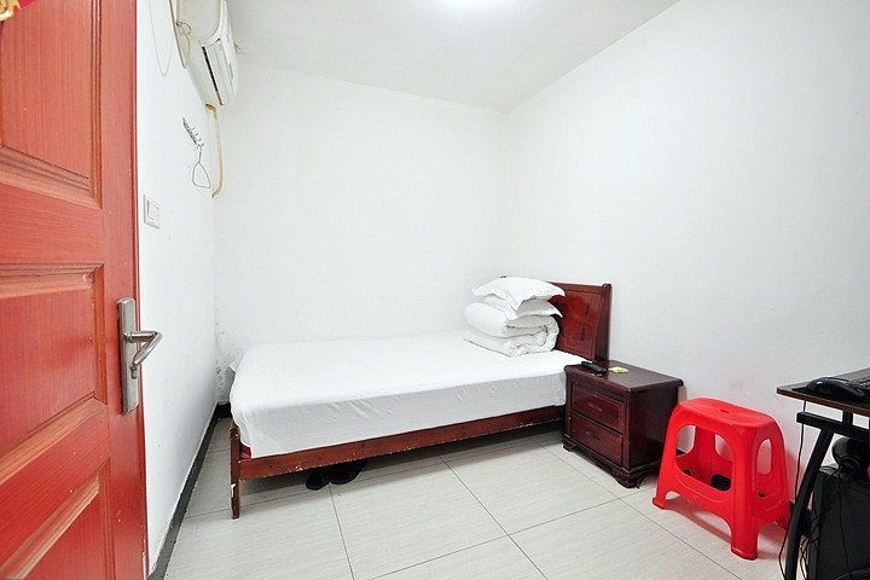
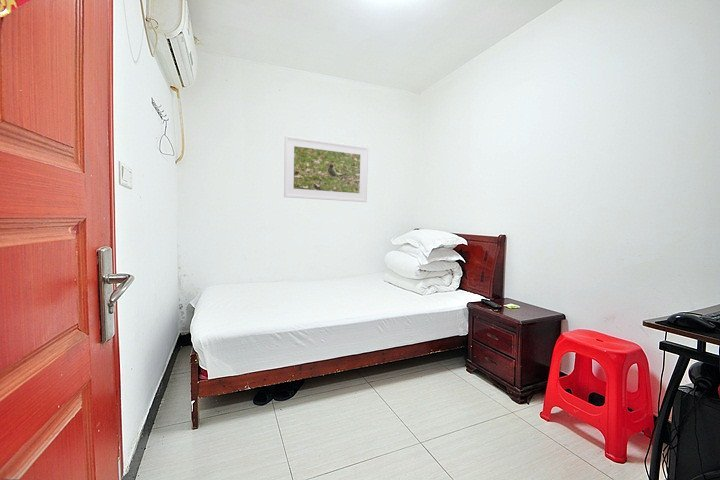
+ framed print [283,135,369,203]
